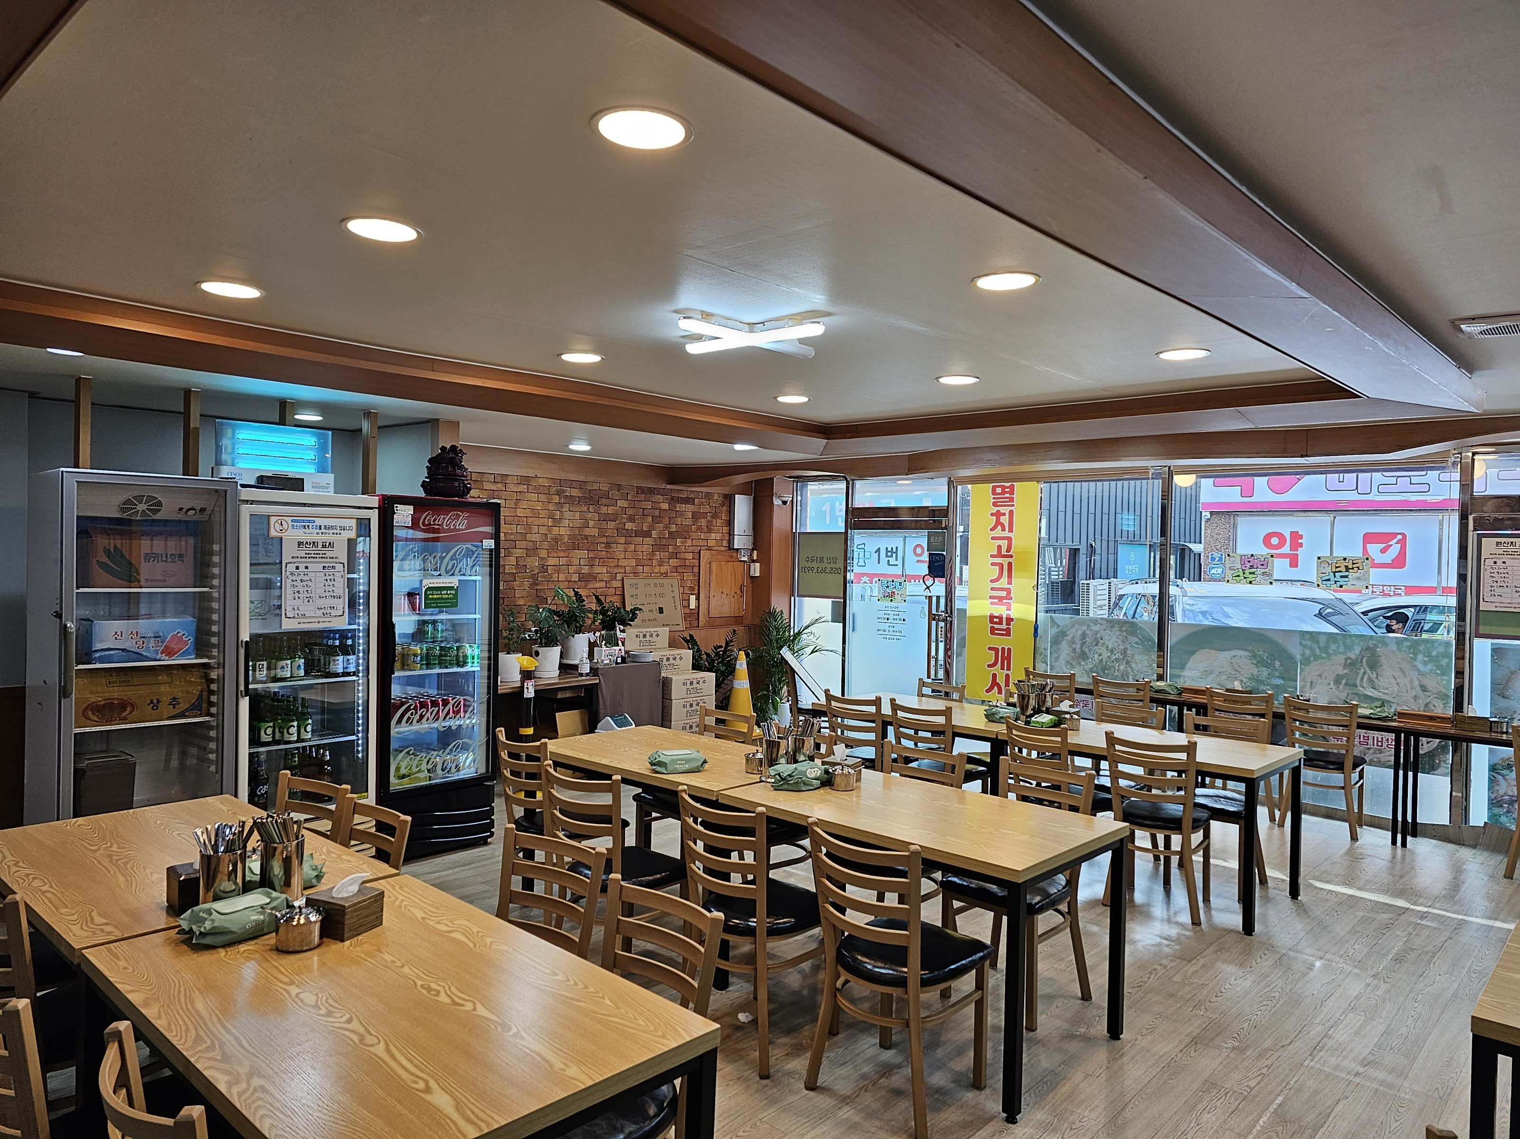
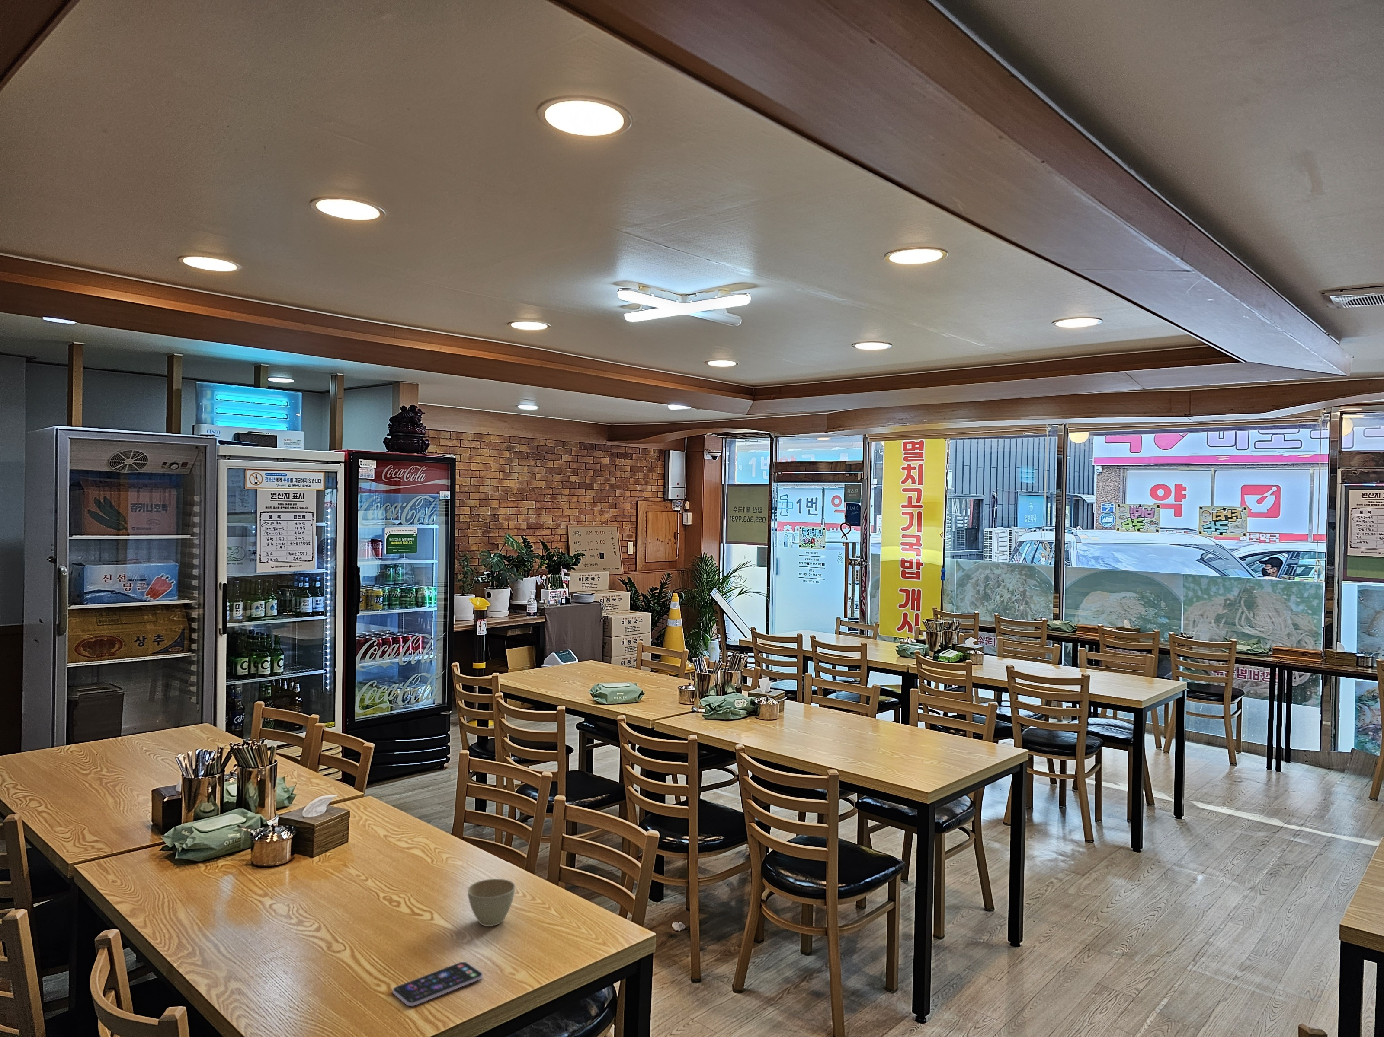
+ flower pot [468,878,515,926]
+ smartphone [392,962,483,1006]
